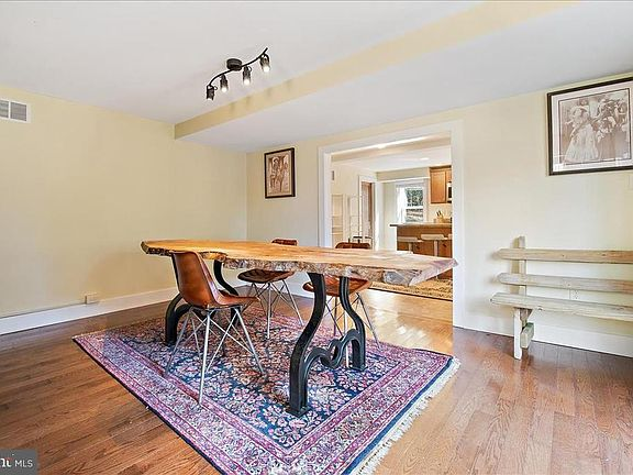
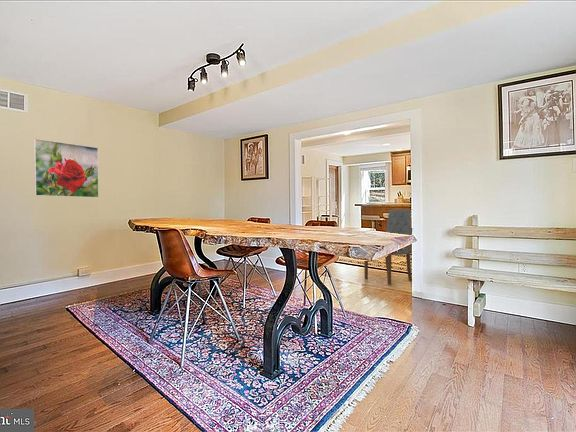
+ dining chair [363,208,413,286]
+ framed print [33,138,100,199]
